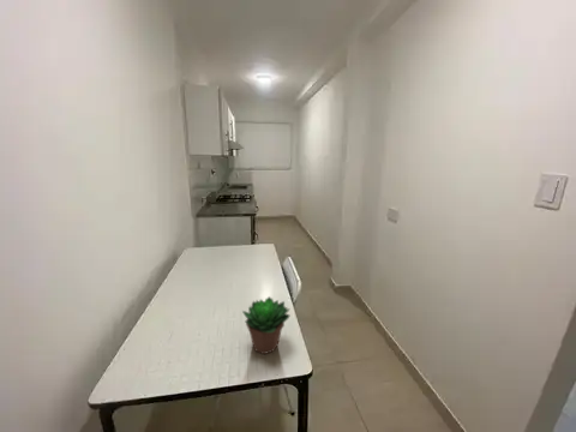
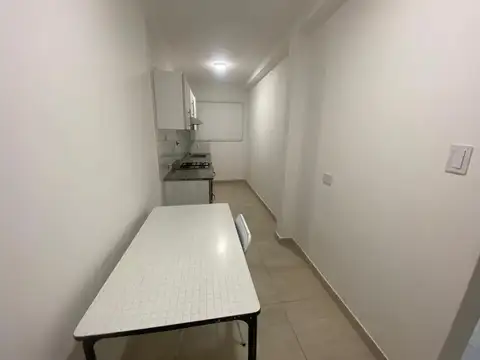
- succulent plant [241,295,292,355]
